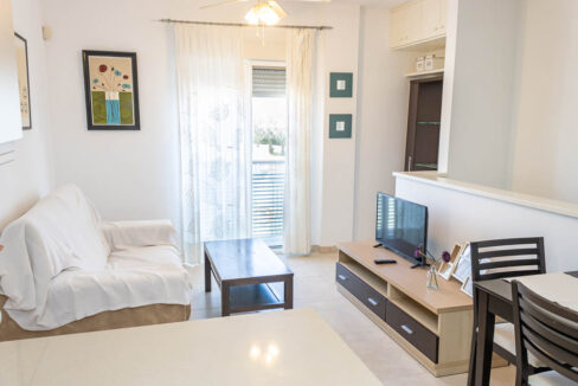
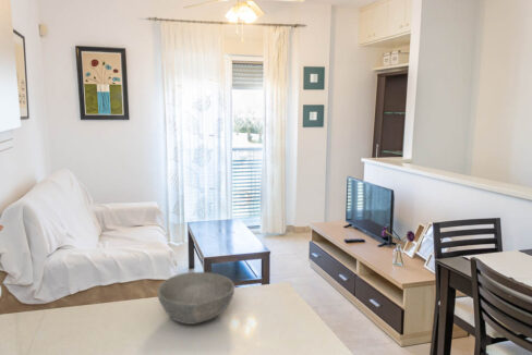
+ bowl [156,271,235,326]
